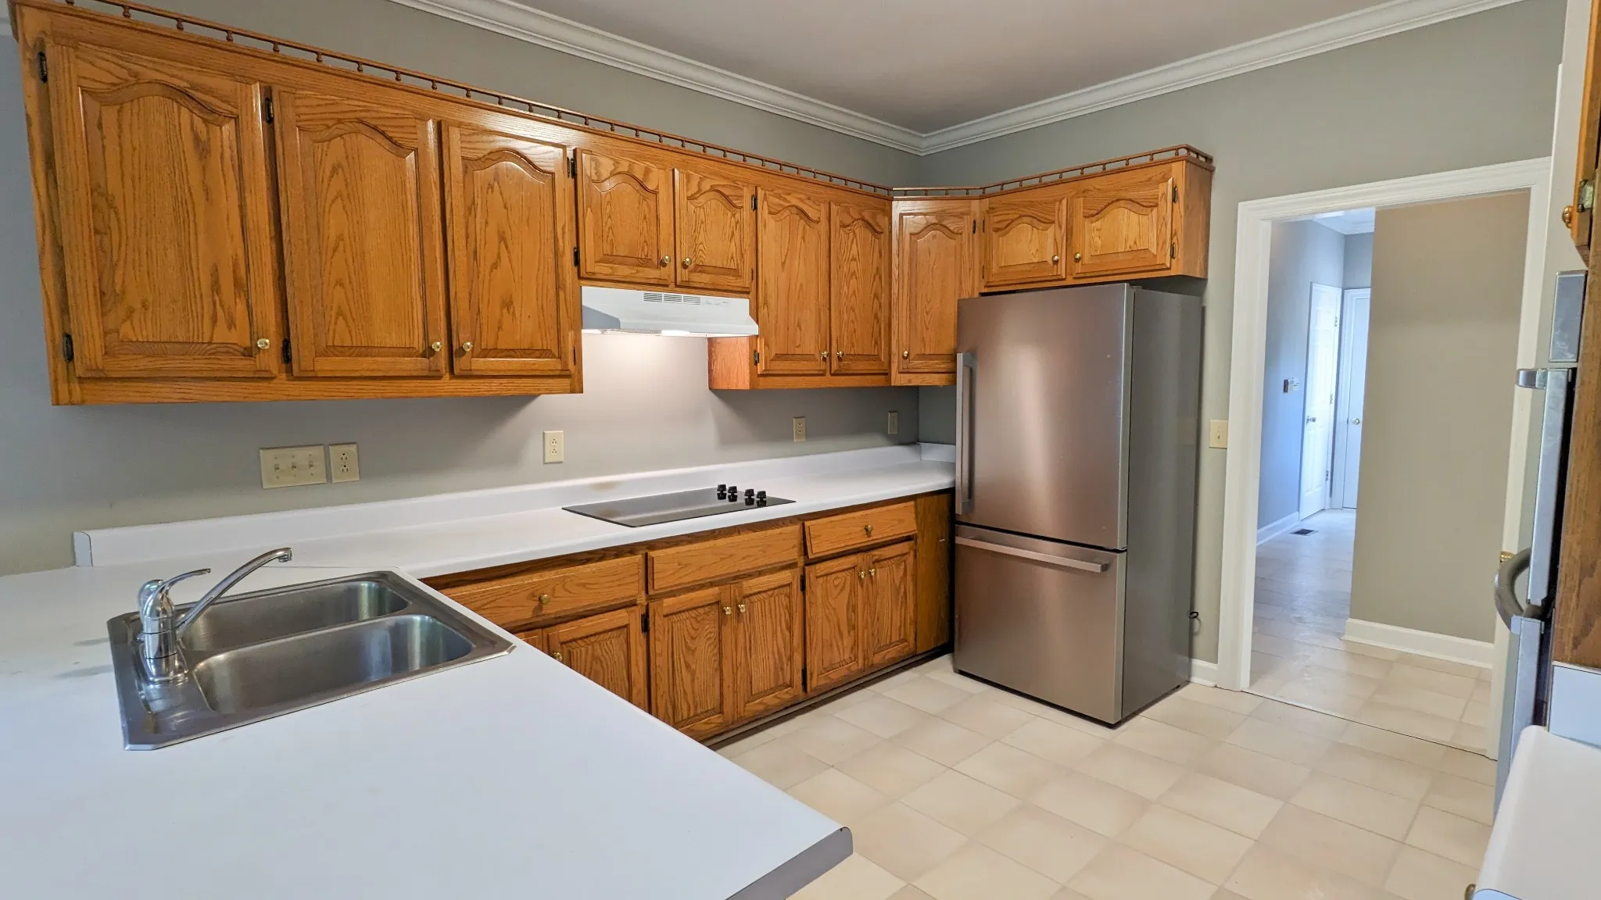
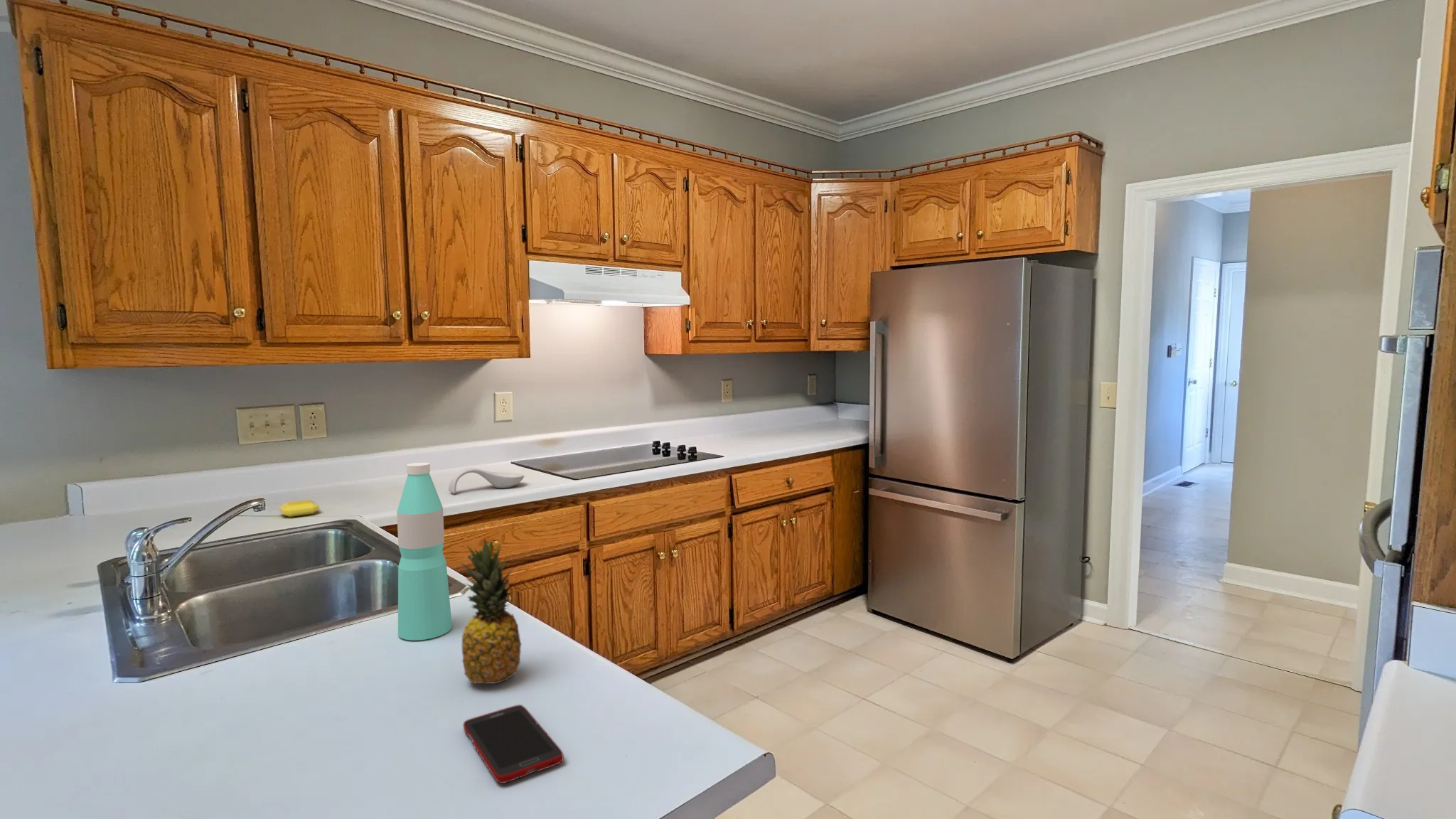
+ water bottle [396,462,453,641]
+ spoon rest [448,467,525,494]
+ fruit [459,539,523,685]
+ cell phone [463,704,564,784]
+ soap bar [278,499,320,518]
